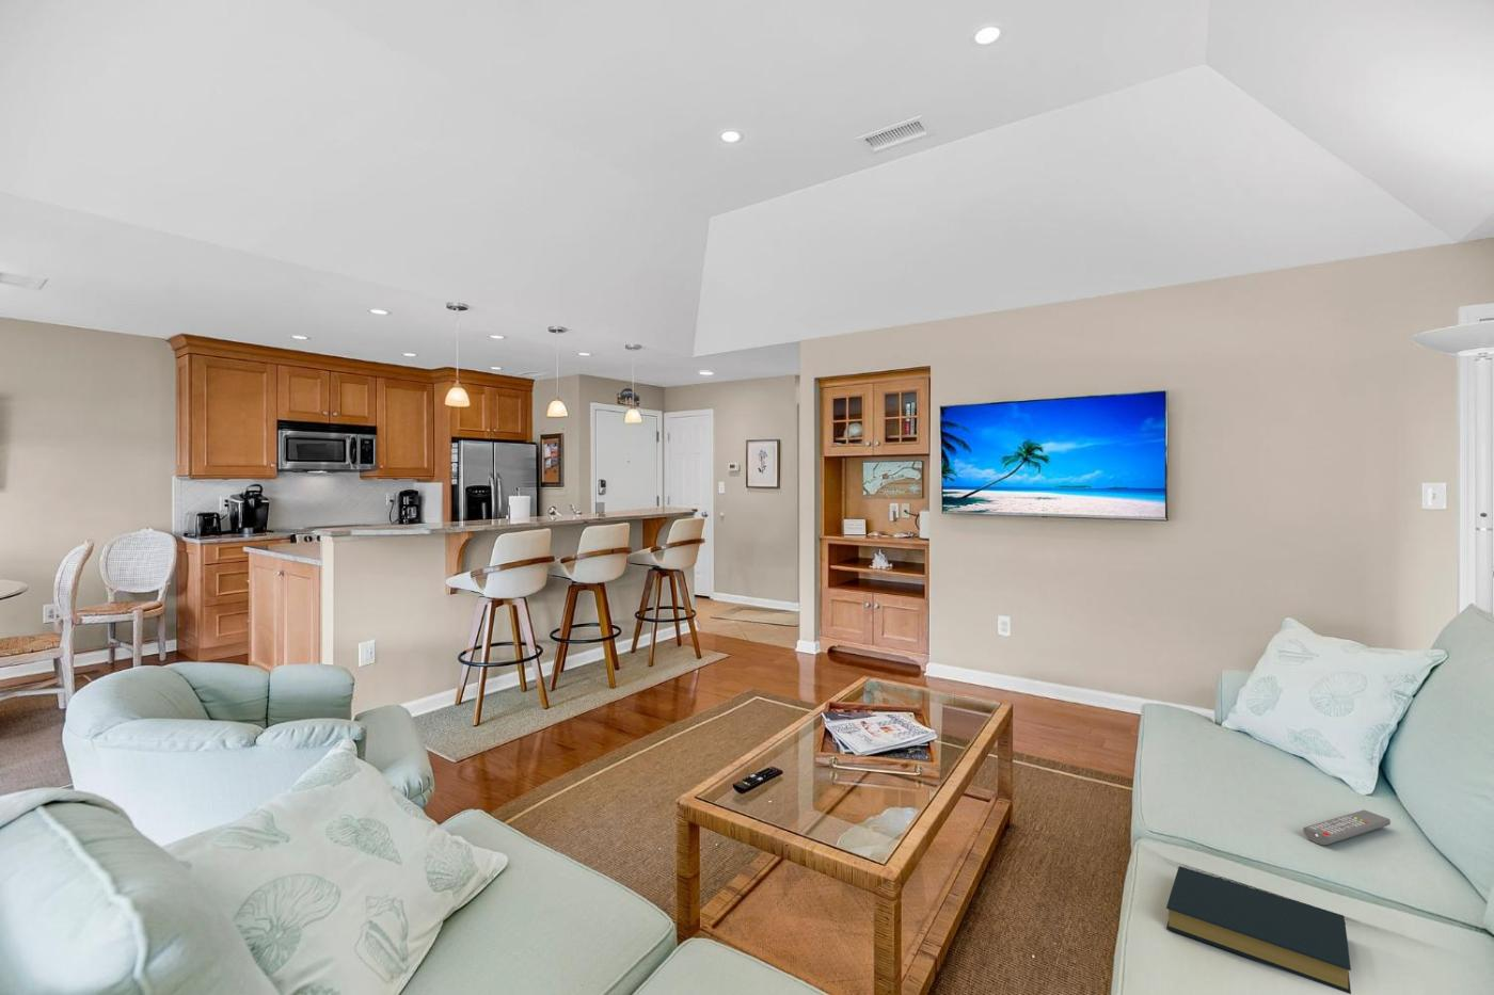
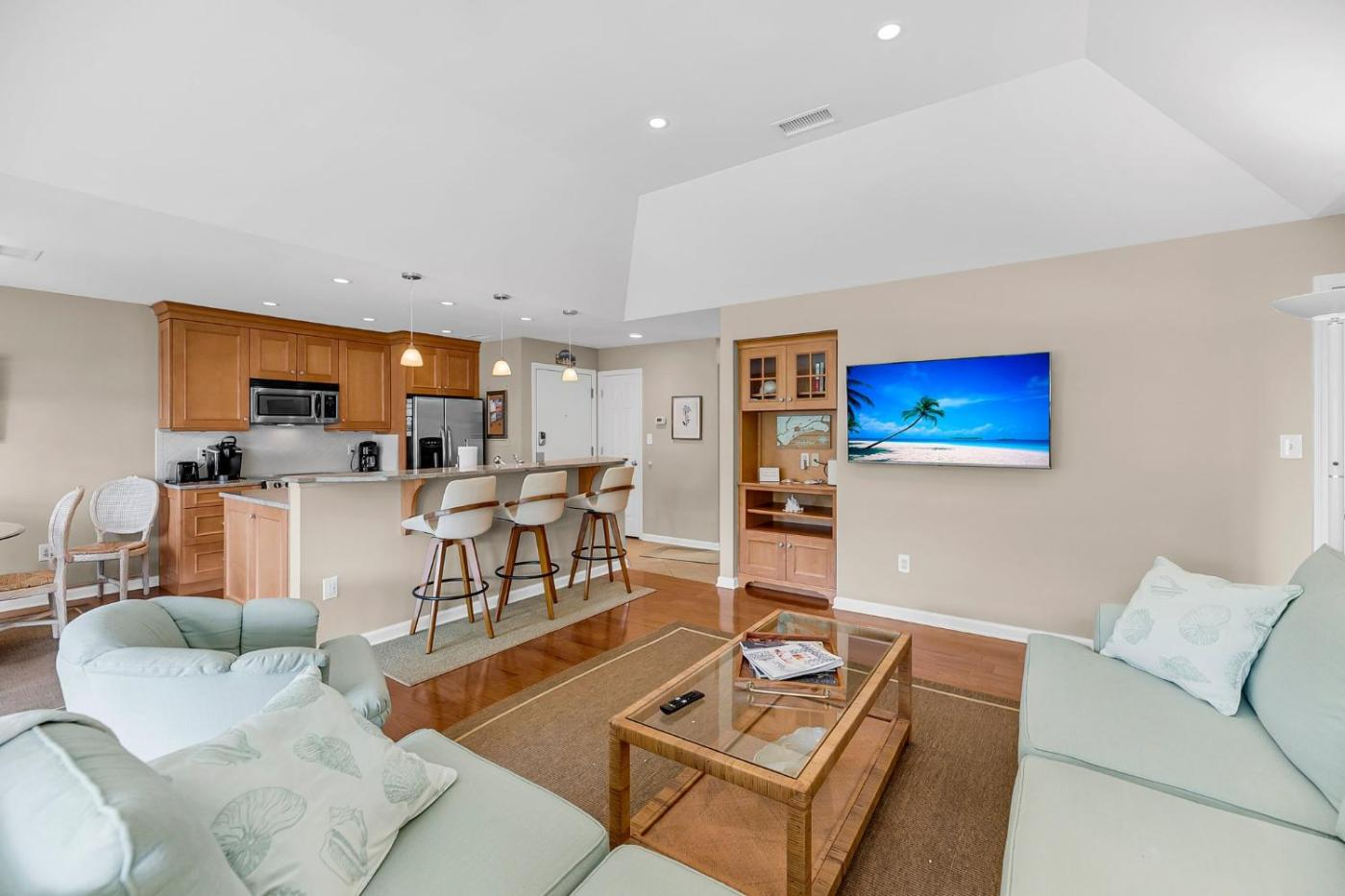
- remote control [1302,808,1392,846]
- hardback book [1165,865,1352,995]
